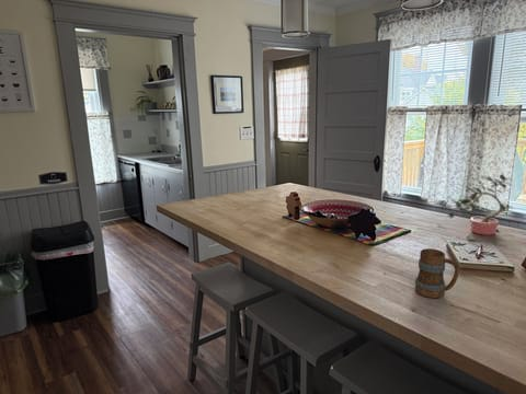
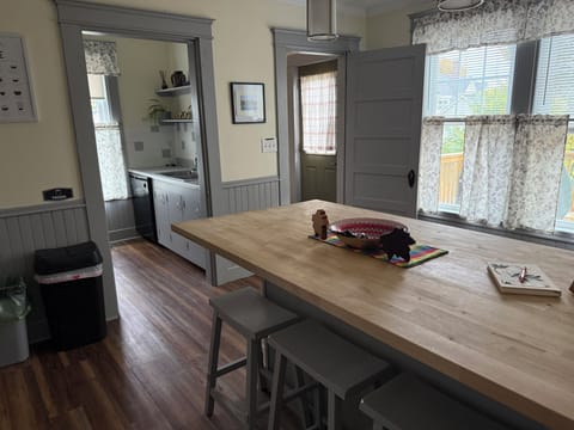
- potted plant [446,173,514,241]
- mug [414,247,460,299]
